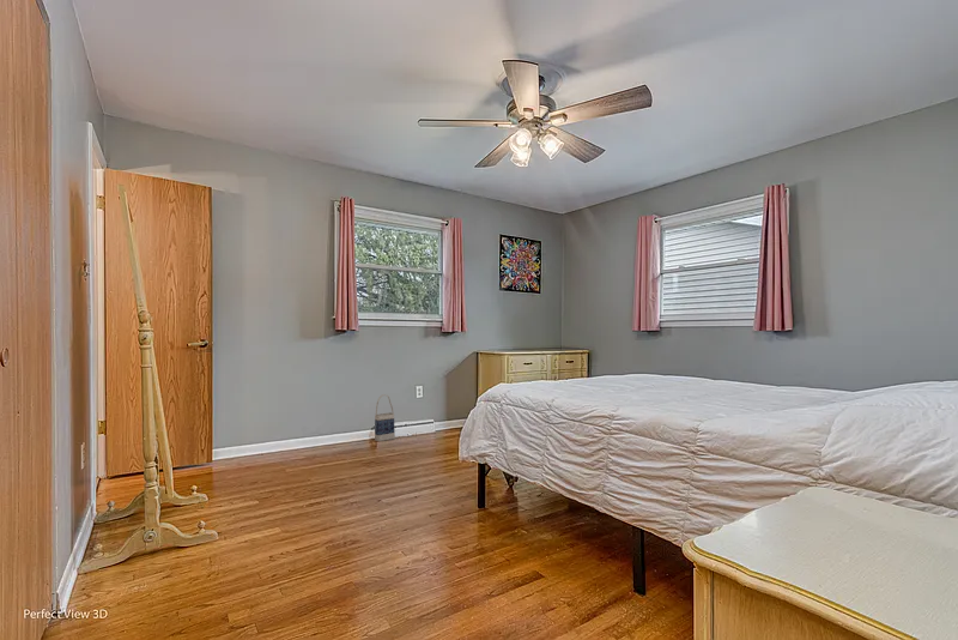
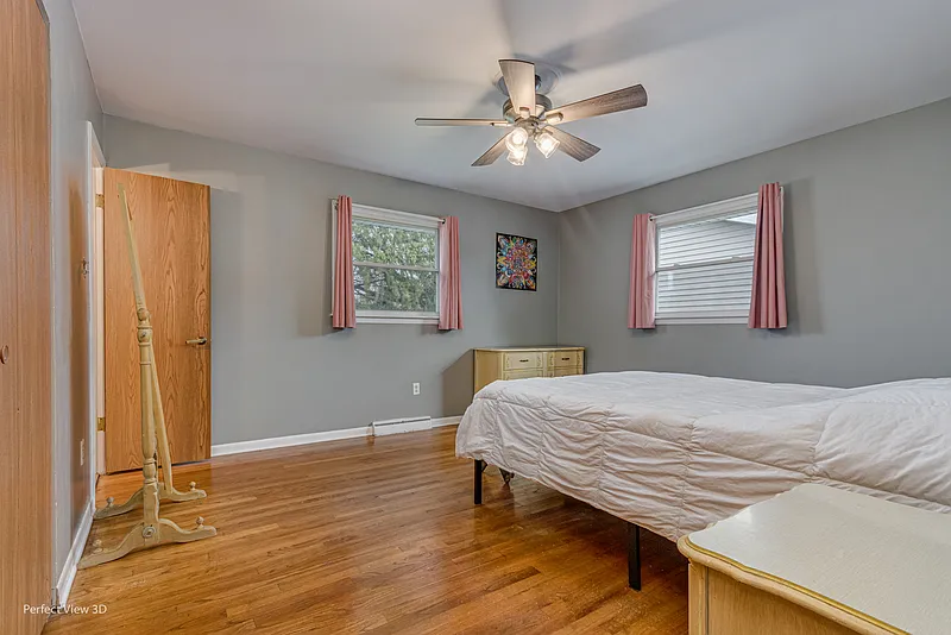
- bag [374,393,396,442]
